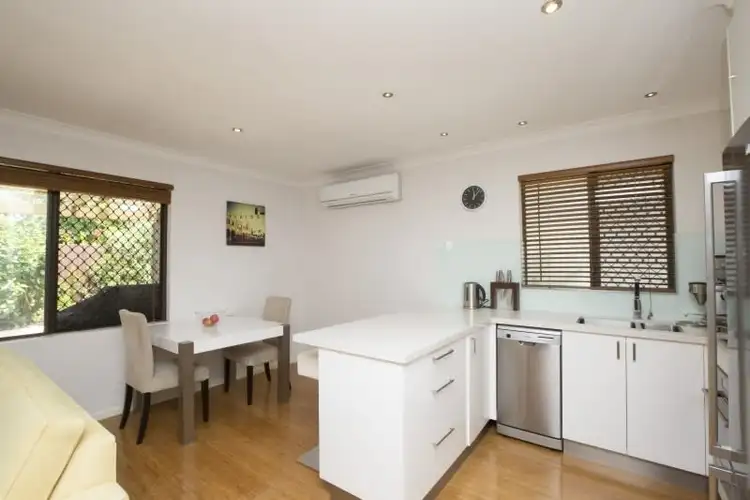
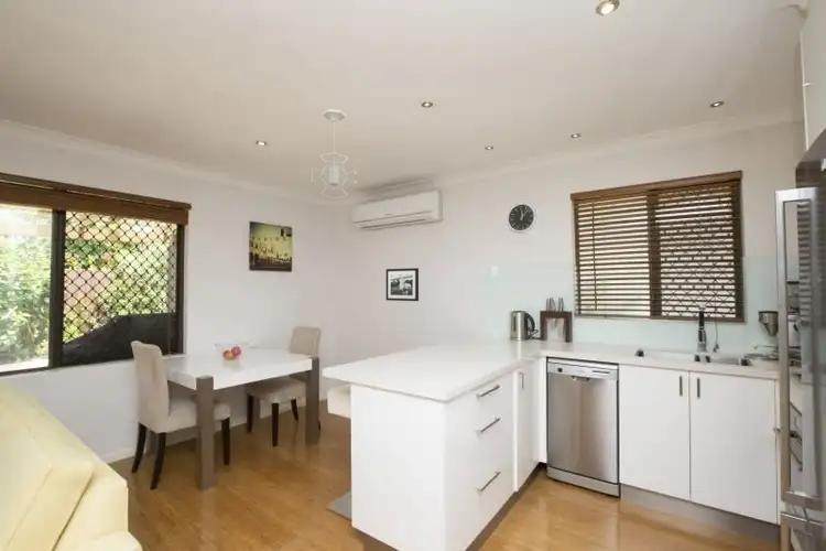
+ pendant light [311,108,357,201]
+ picture frame [385,267,420,302]
